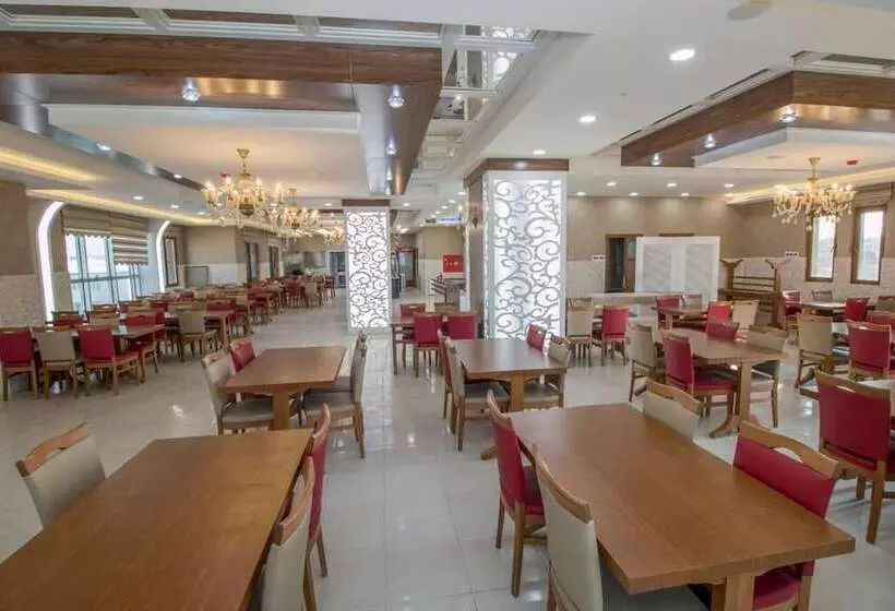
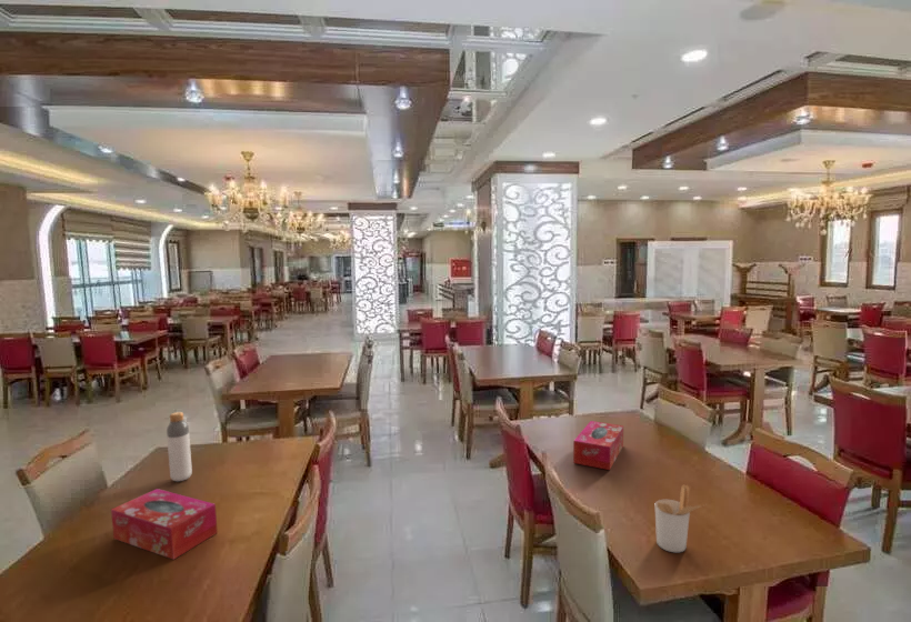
+ bottle [166,411,193,482]
+ tissue box [110,488,219,561]
+ tissue box [572,420,624,471]
+ utensil holder [654,484,709,553]
